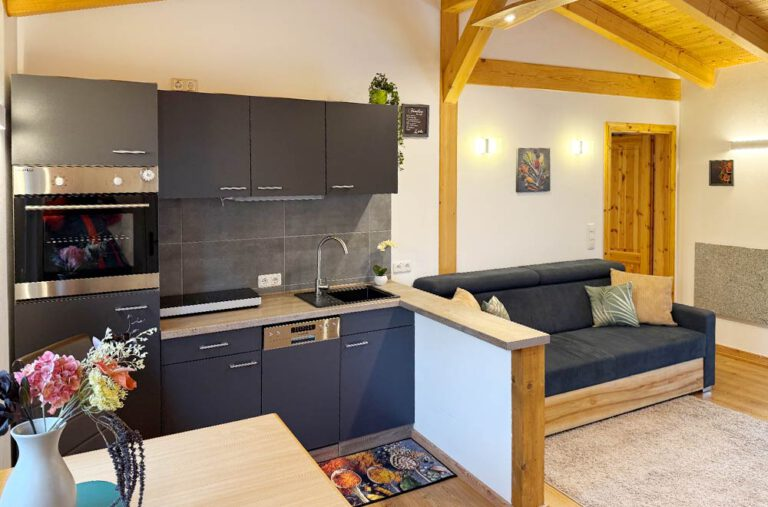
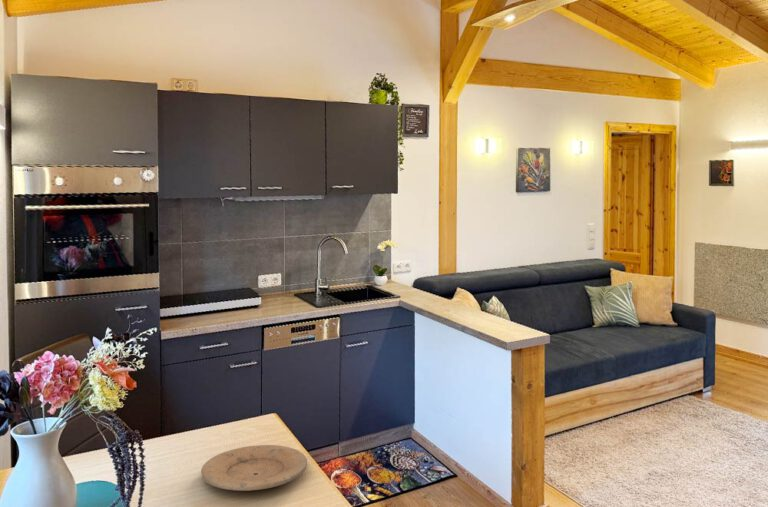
+ plate [200,444,308,492]
